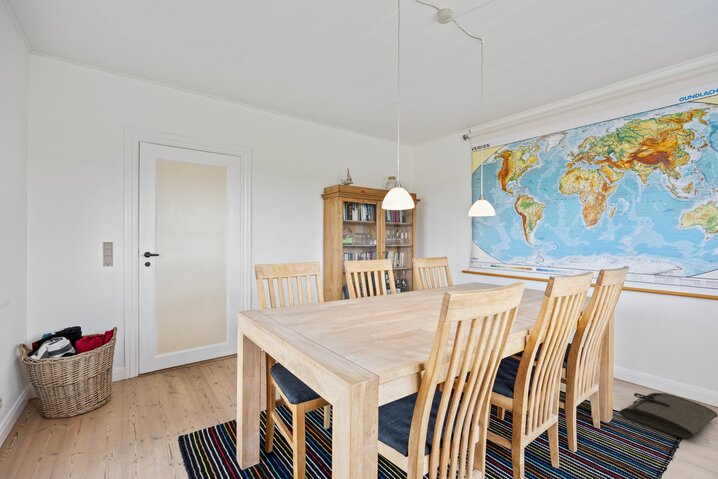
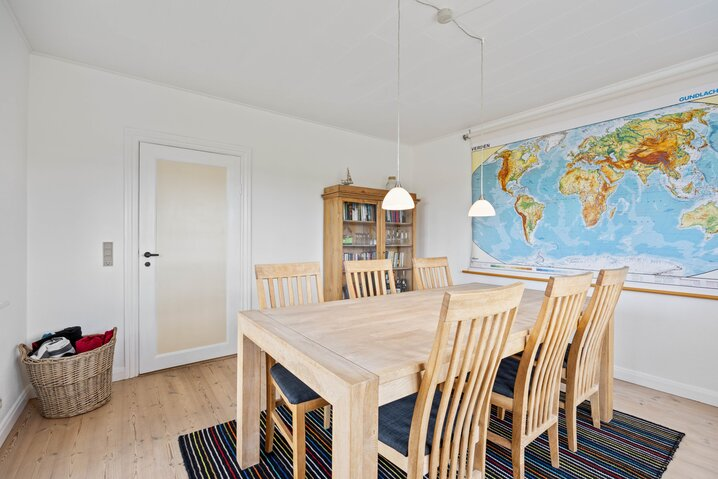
- tool roll [619,392,718,440]
